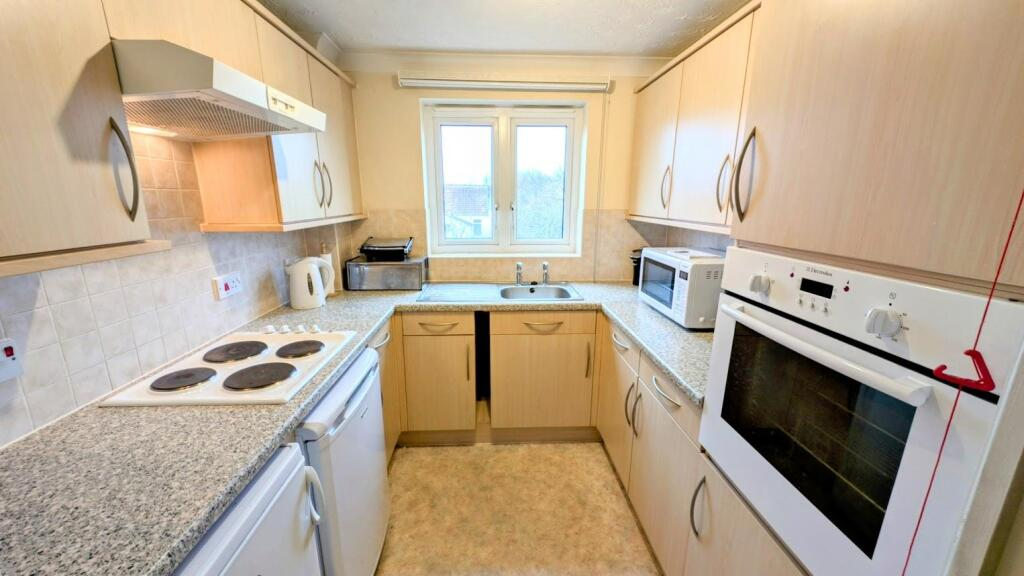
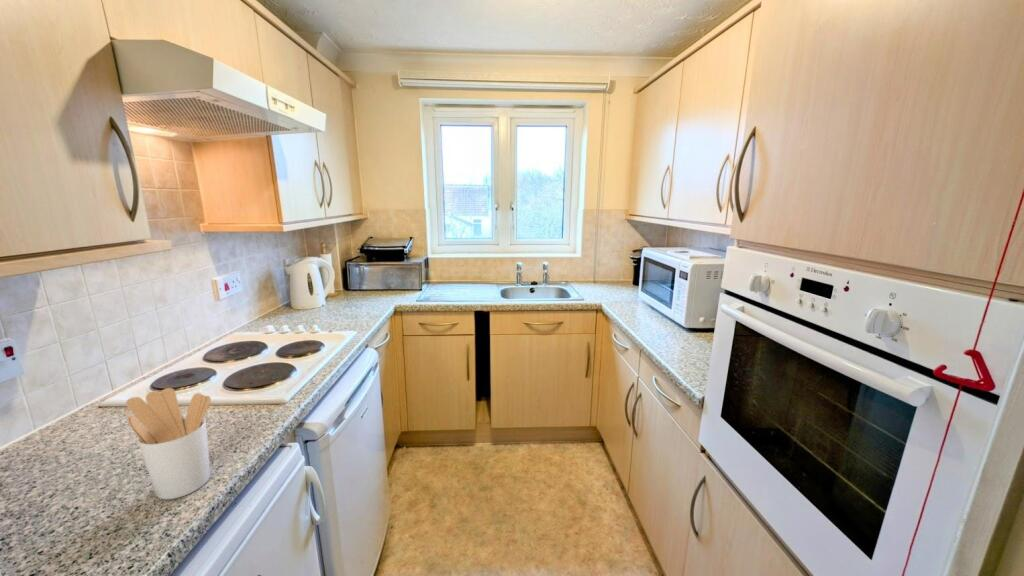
+ utensil holder [125,387,212,500]
